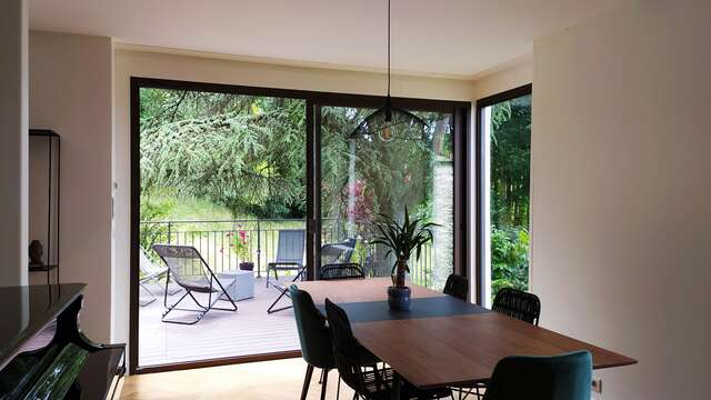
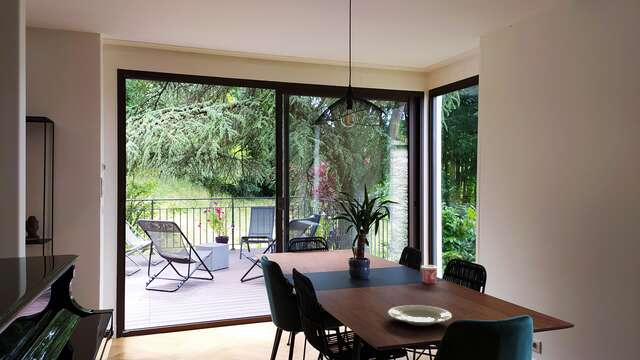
+ cup [420,264,439,284]
+ plate [387,304,453,326]
